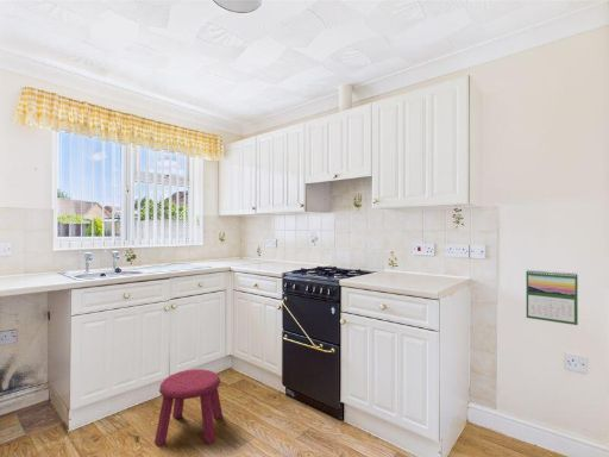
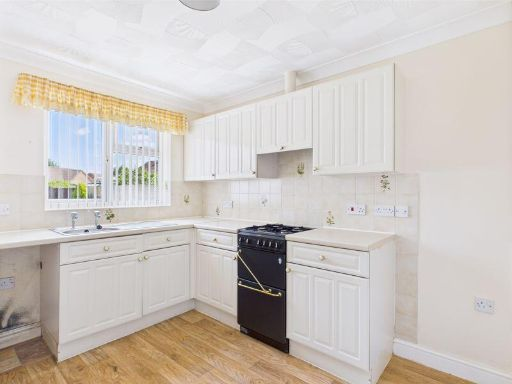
- calendar [525,269,579,326]
- stool [153,368,224,447]
